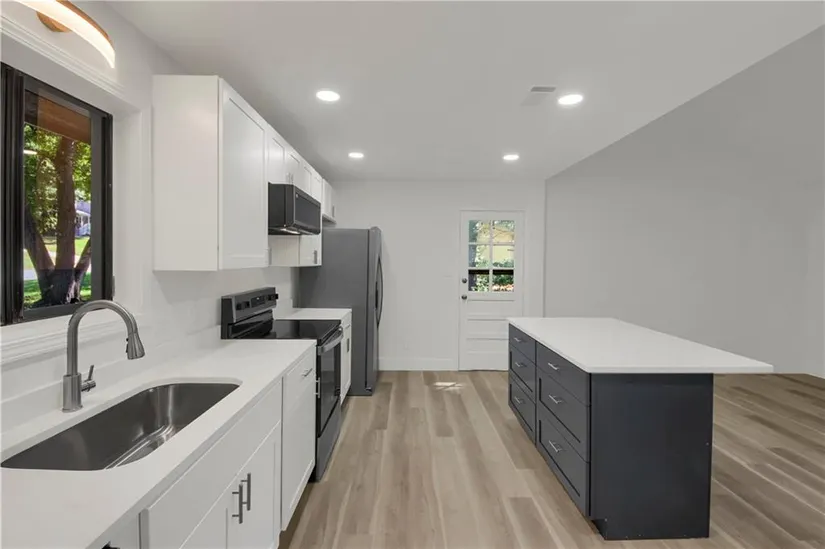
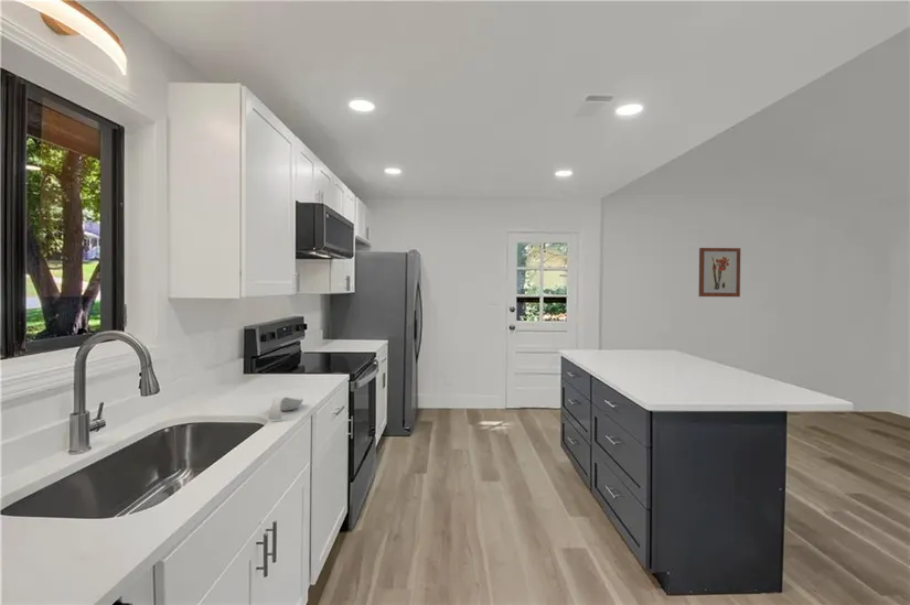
+ spoon rest [267,396,304,421]
+ wall art [698,247,741,298]
